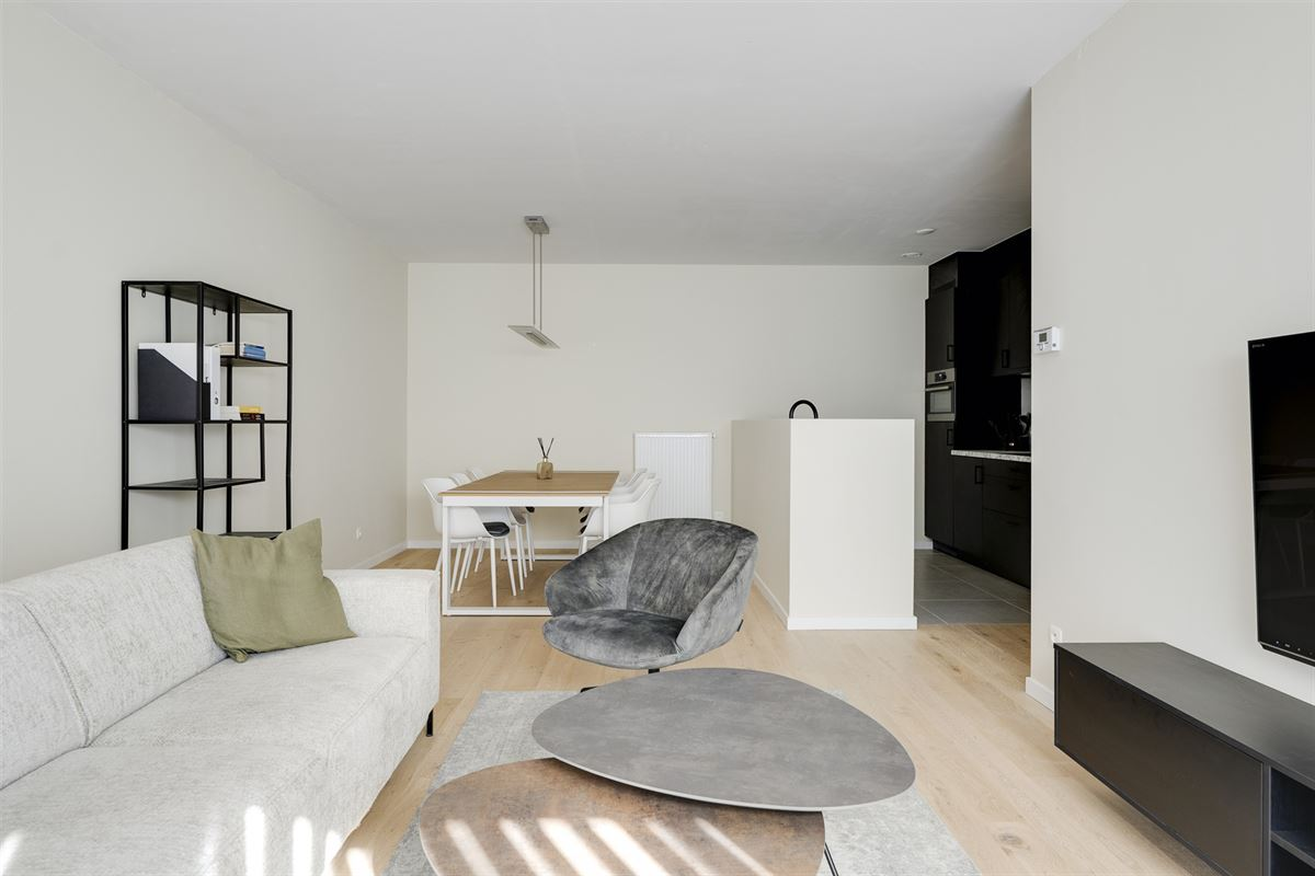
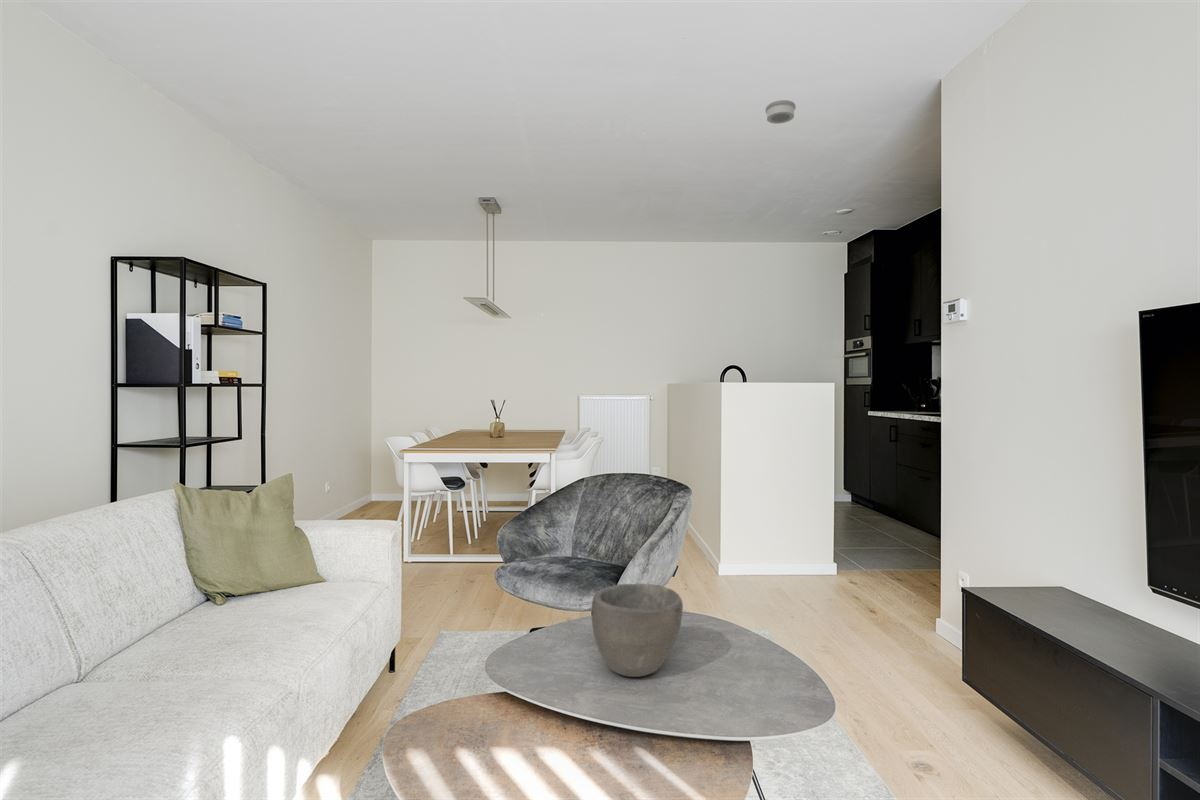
+ bowl [591,583,684,678]
+ smoke detector [765,99,797,125]
